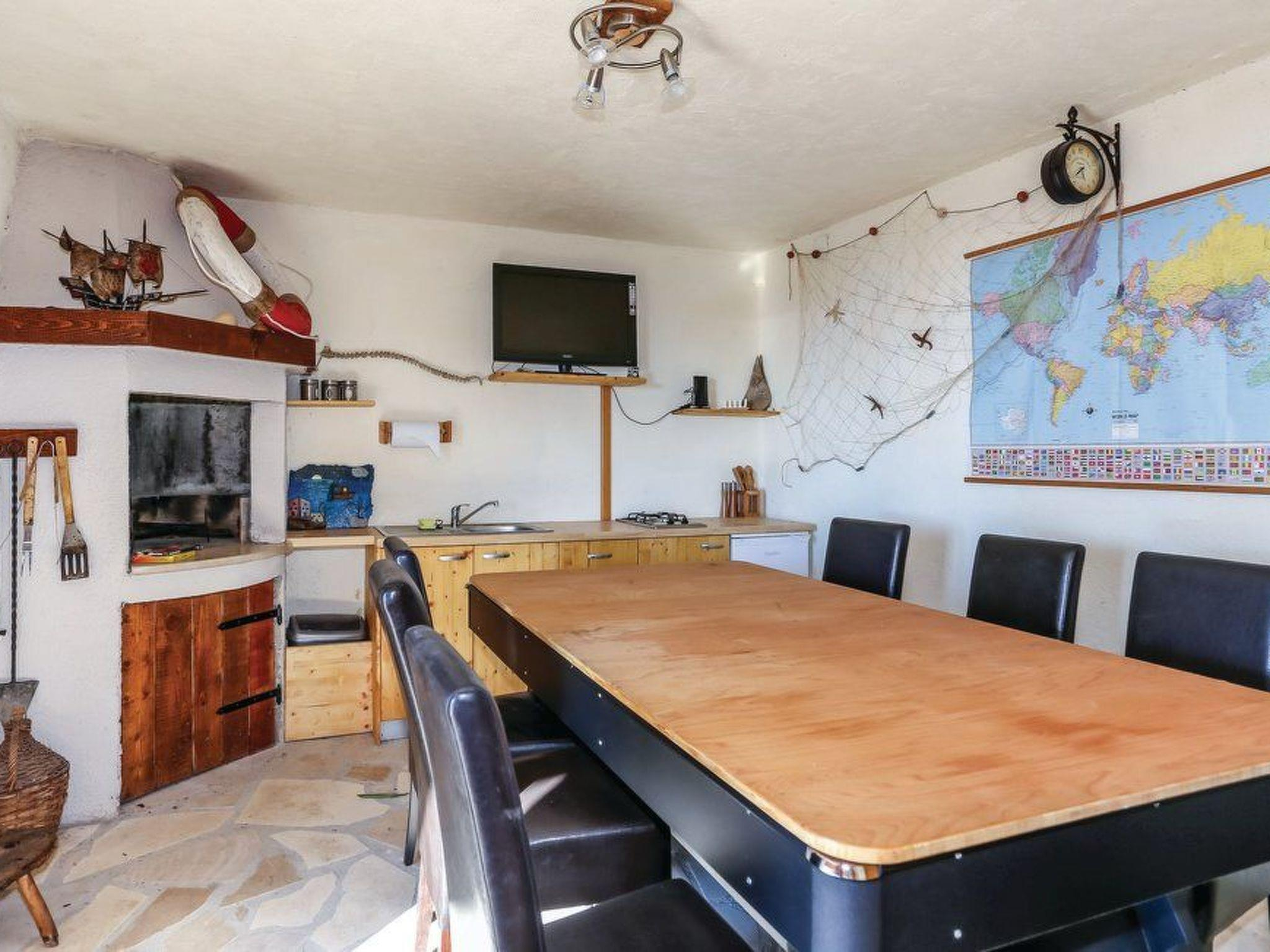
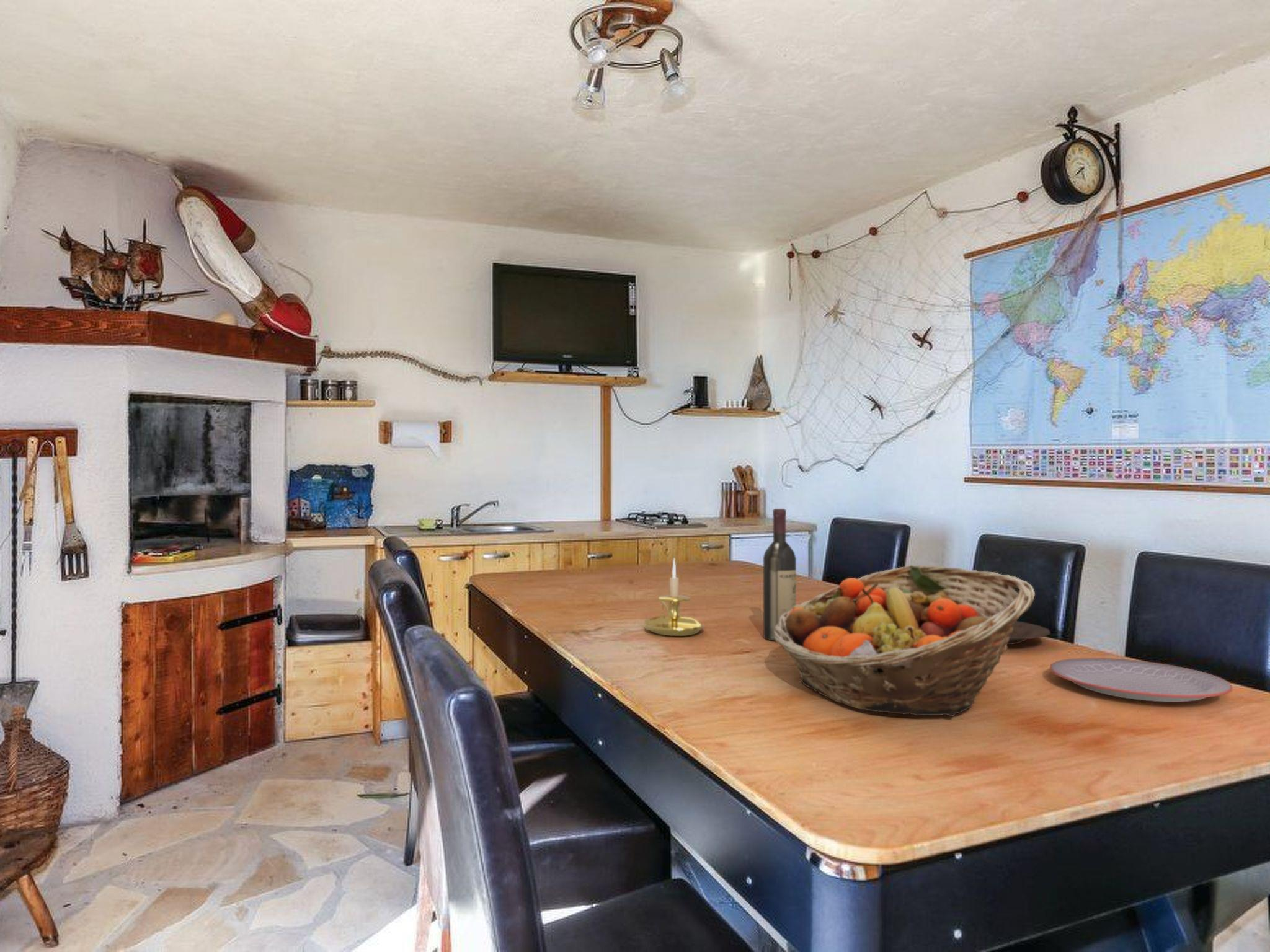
+ wine bottle [763,508,797,641]
+ plate [1049,658,1233,703]
+ candle holder [644,558,706,637]
+ plate [1006,620,1051,645]
+ fruit basket [773,565,1036,717]
